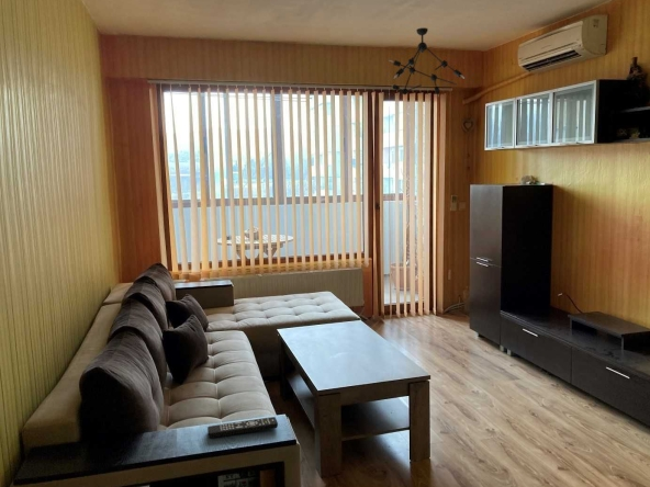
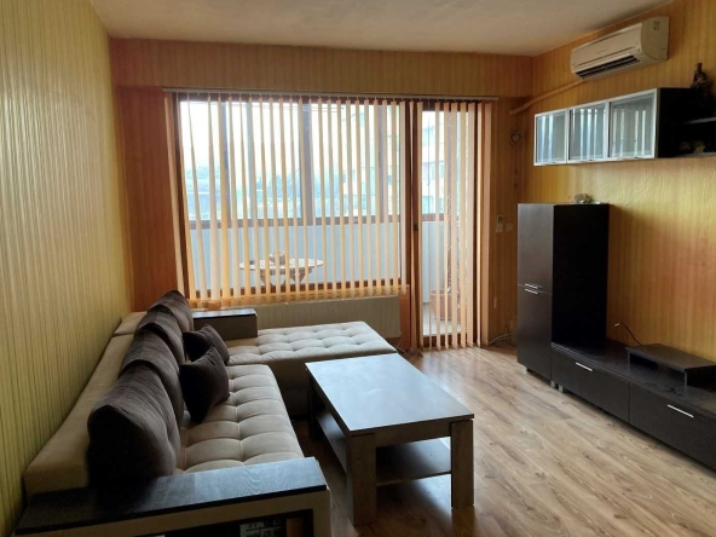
- remote control [206,416,279,439]
- ceiling light fixture [388,26,466,98]
